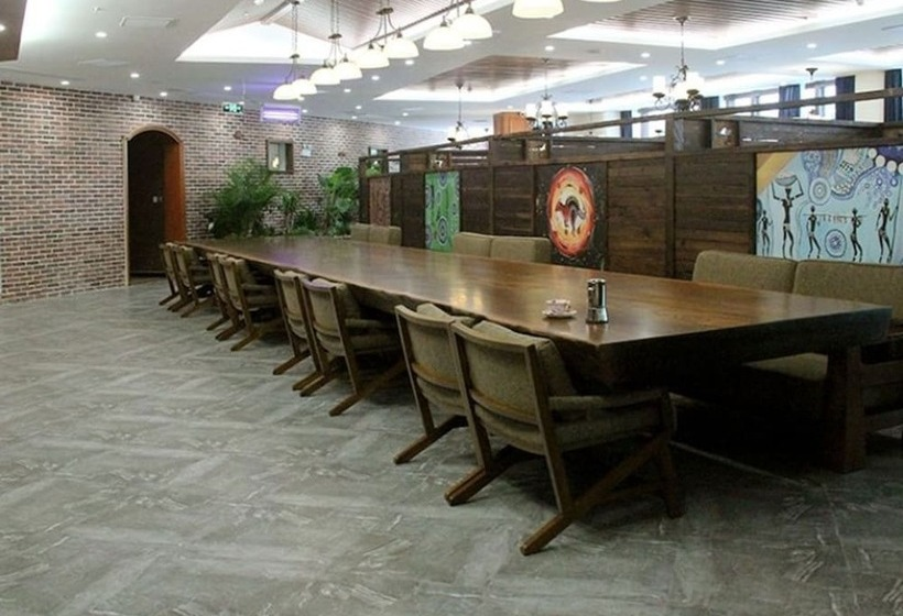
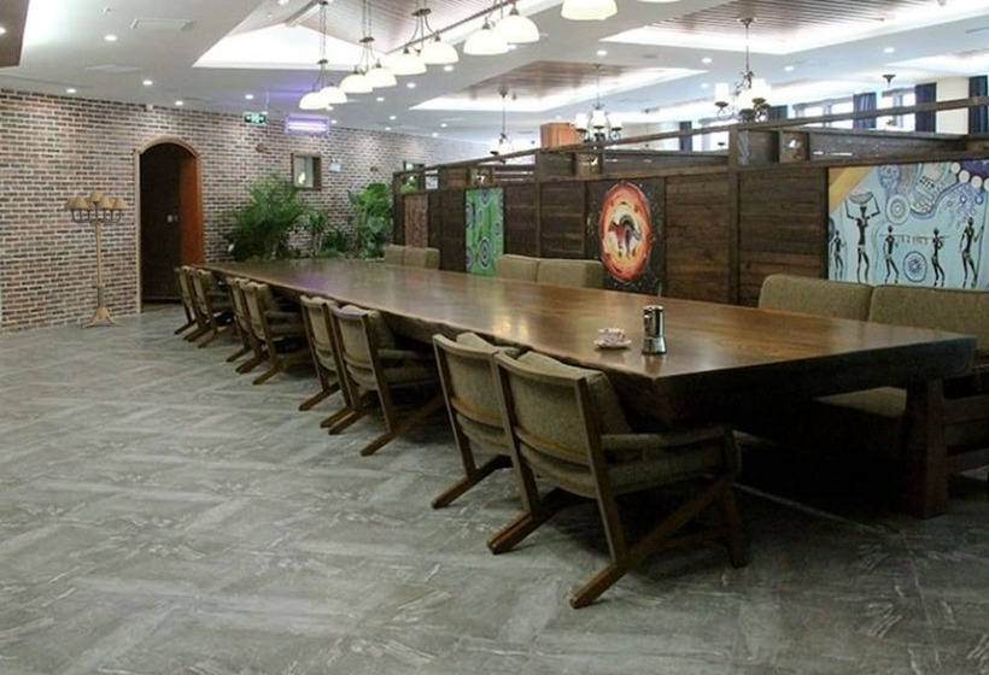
+ floor lamp [63,189,130,329]
